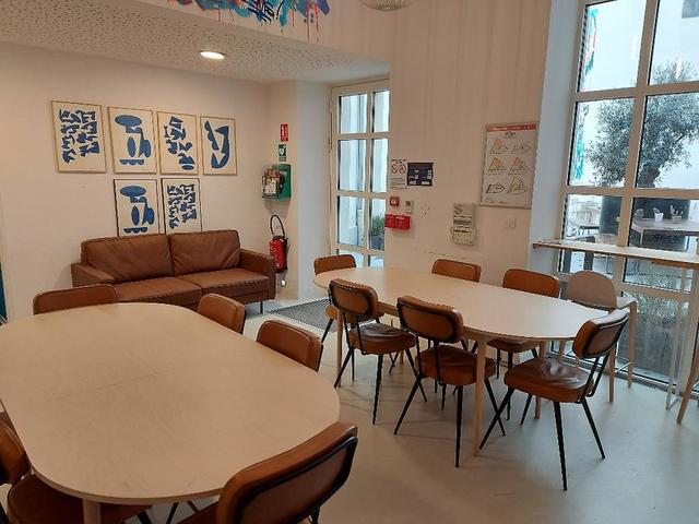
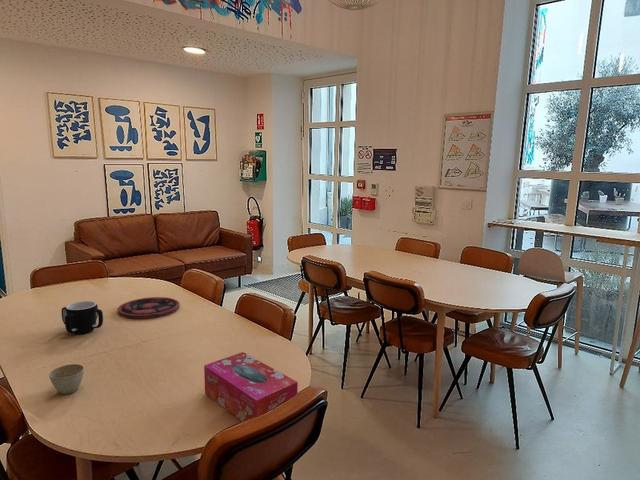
+ flower pot [48,363,85,395]
+ plate [117,296,181,319]
+ tissue box [203,351,299,423]
+ mug [60,300,104,335]
